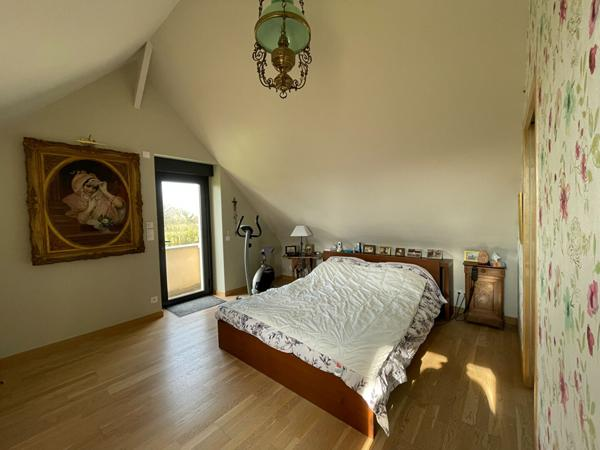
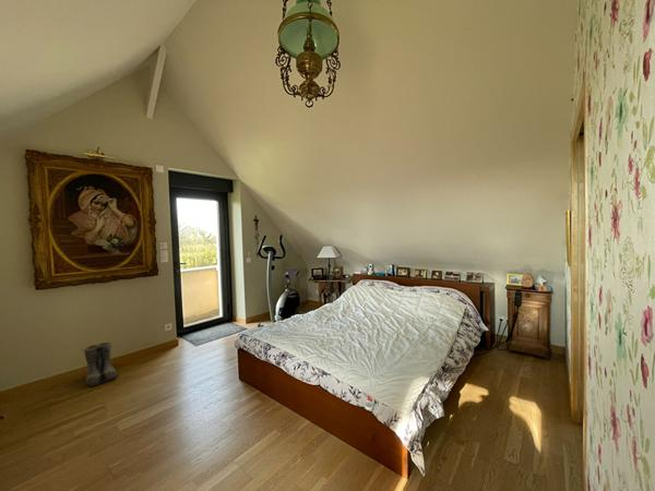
+ boots [82,340,119,387]
